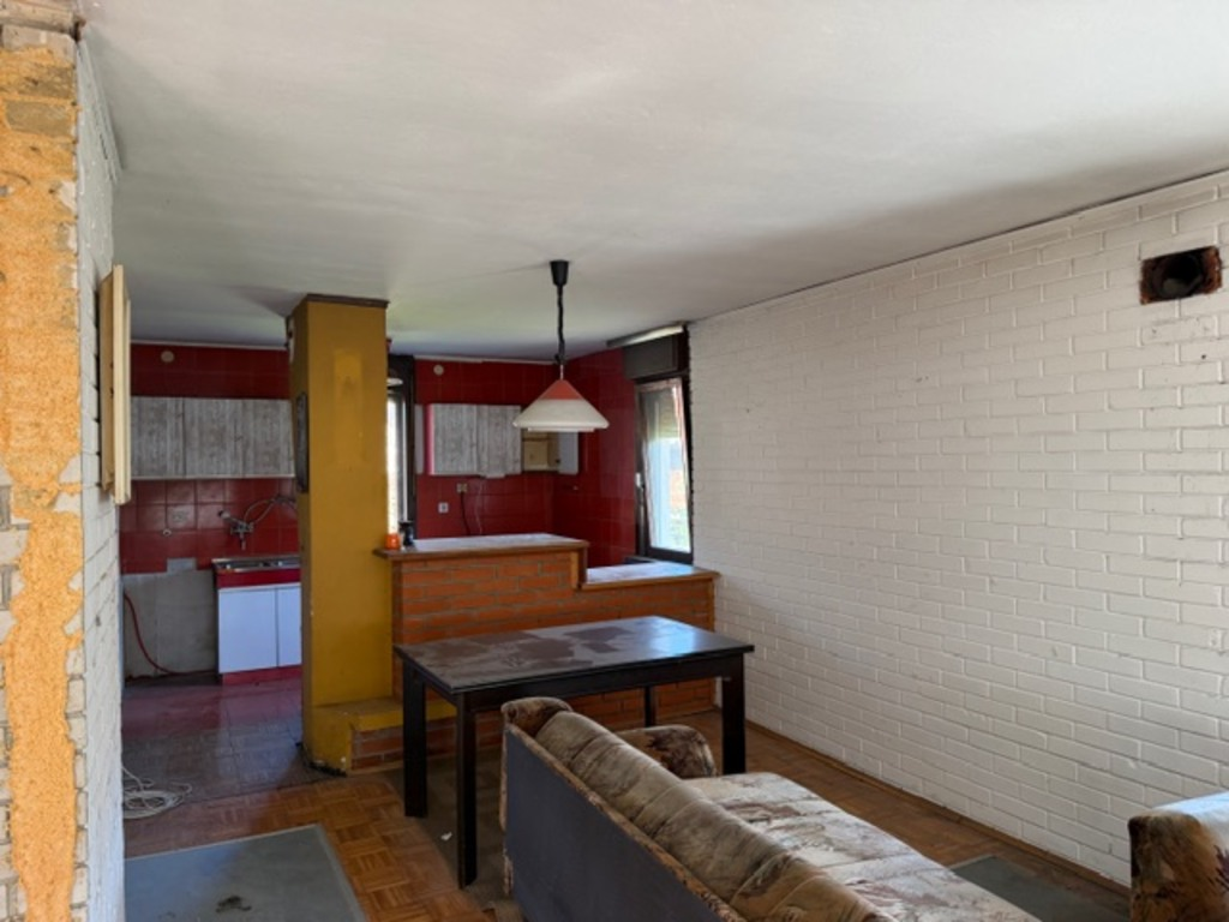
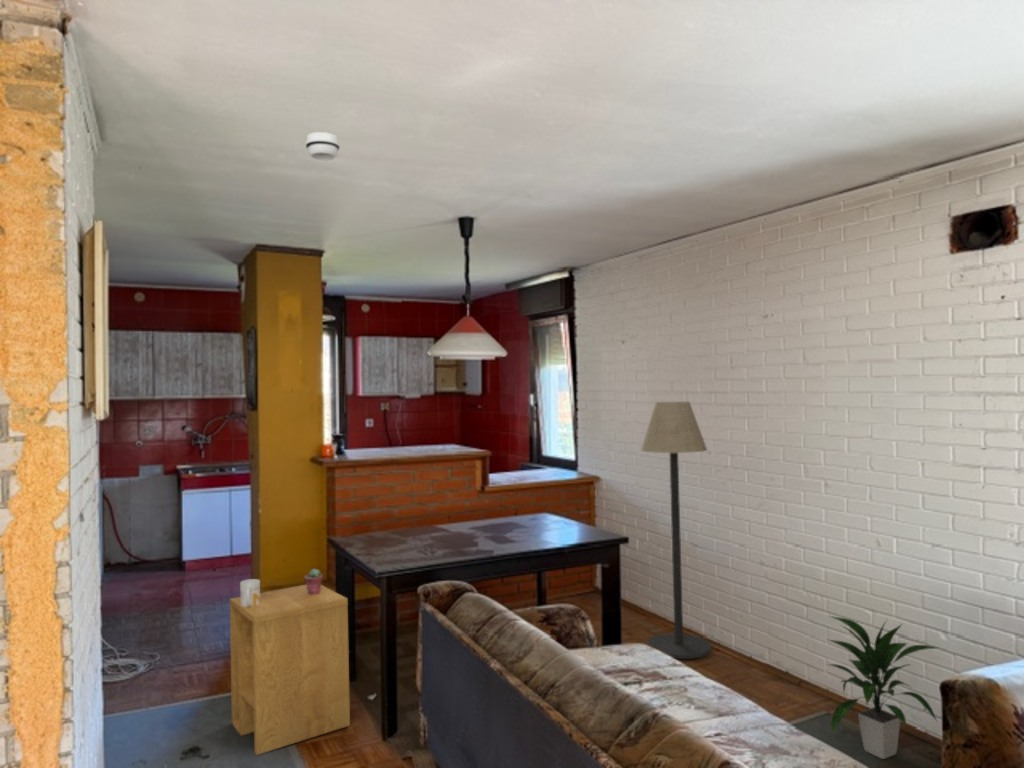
+ indoor plant [826,614,941,760]
+ potted succulent [303,568,324,595]
+ mug [239,578,261,607]
+ floor lamp [640,401,713,660]
+ smoke detector [305,131,341,161]
+ side table [229,584,351,756]
